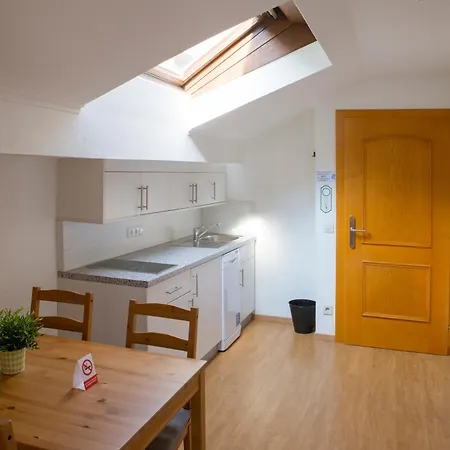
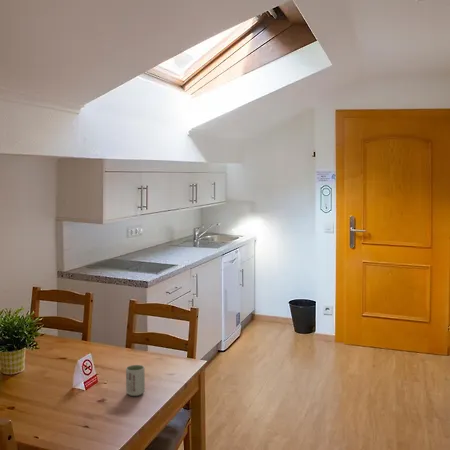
+ cup [125,364,146,397]
